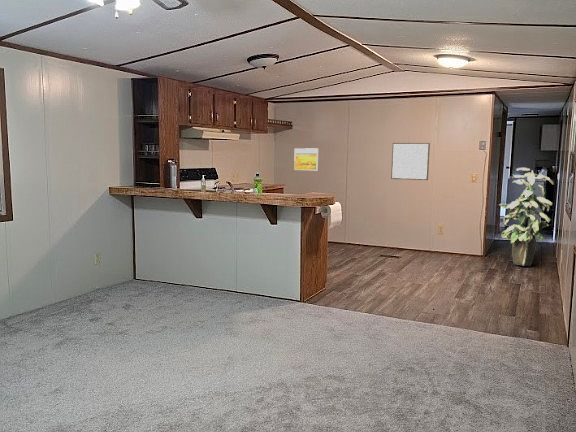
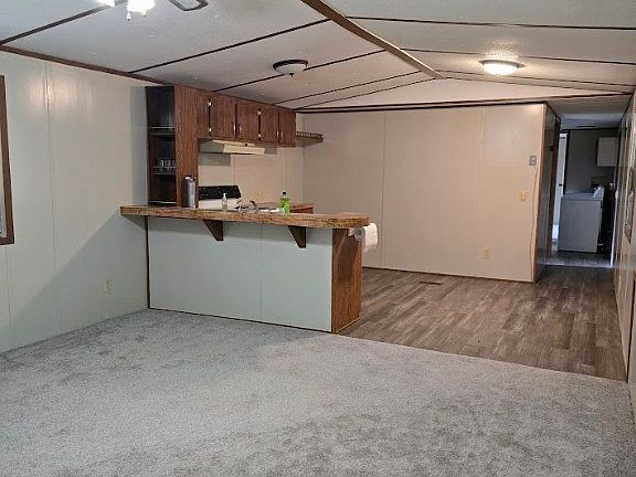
- indoor plant [498,167,555,267]
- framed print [293,147,319,171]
- wall art [390,142,431,181]
